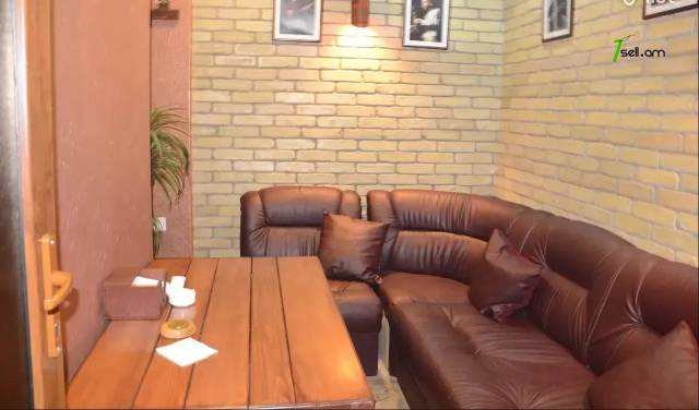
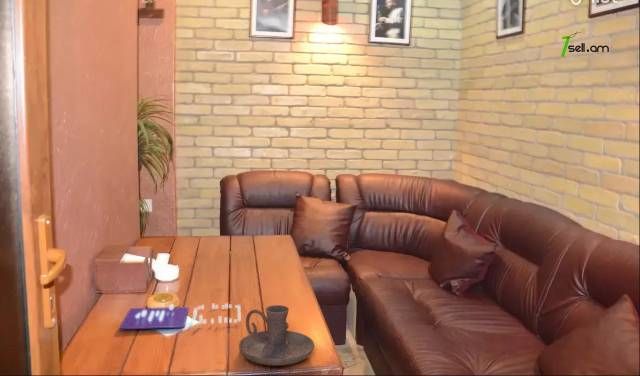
+ candle holder [238,304,315,367]
+ board game [118,302,241,330]
